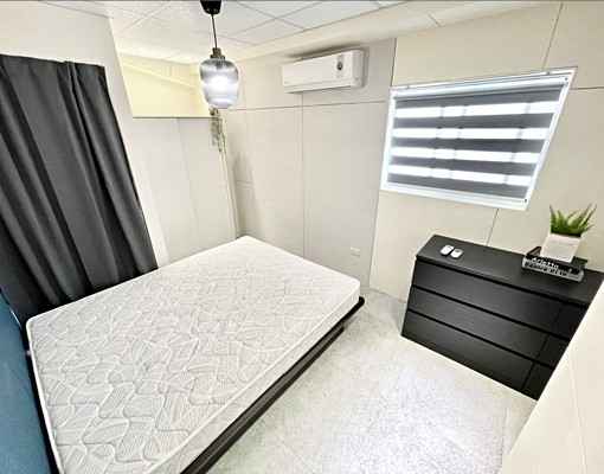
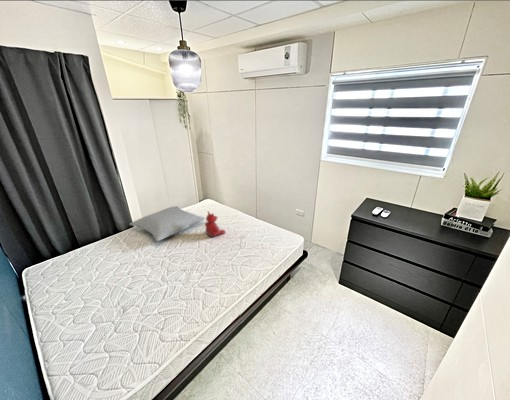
+ stuffed bear [204,210,226,238]
+ pillow [128,205,206,242]
